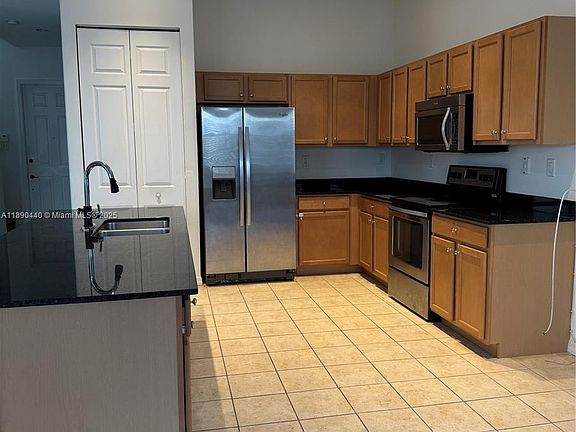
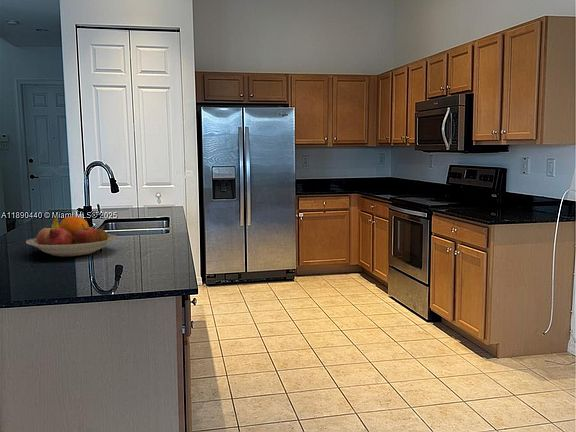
+ fruit bowl [25,215,118,257]
